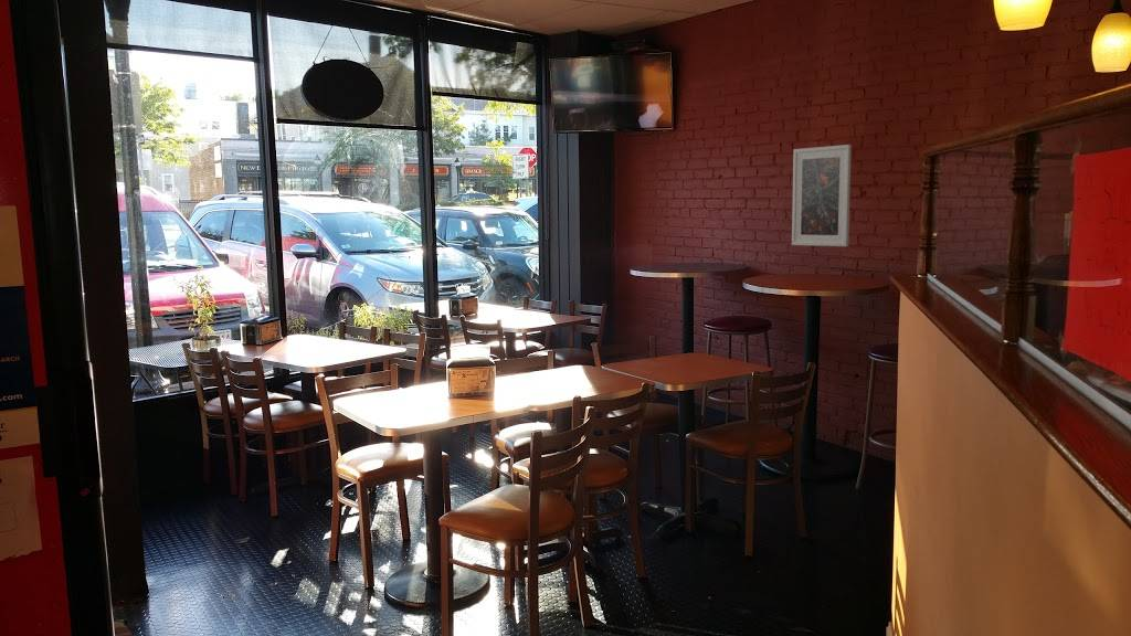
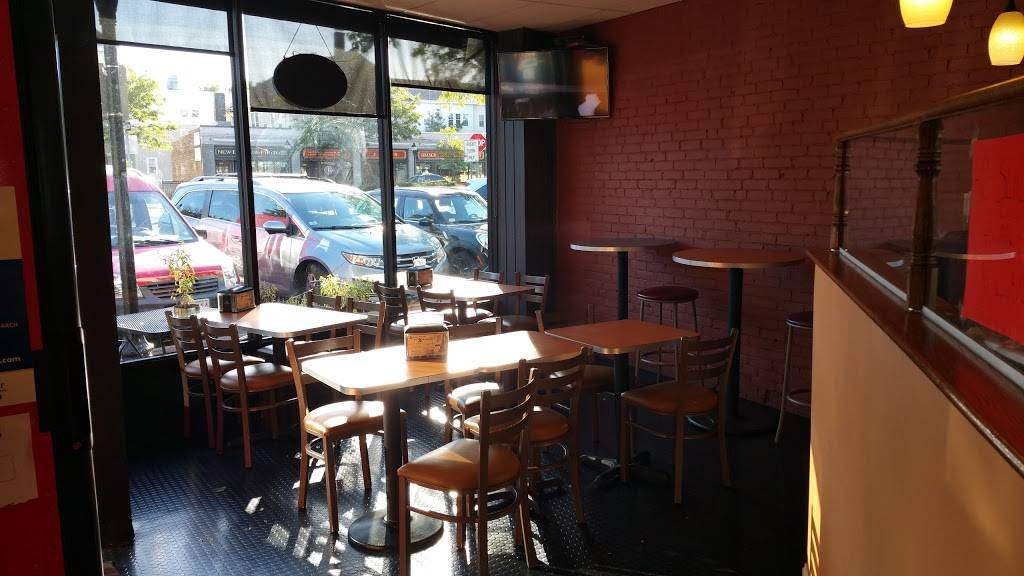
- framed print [791,144,853,247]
